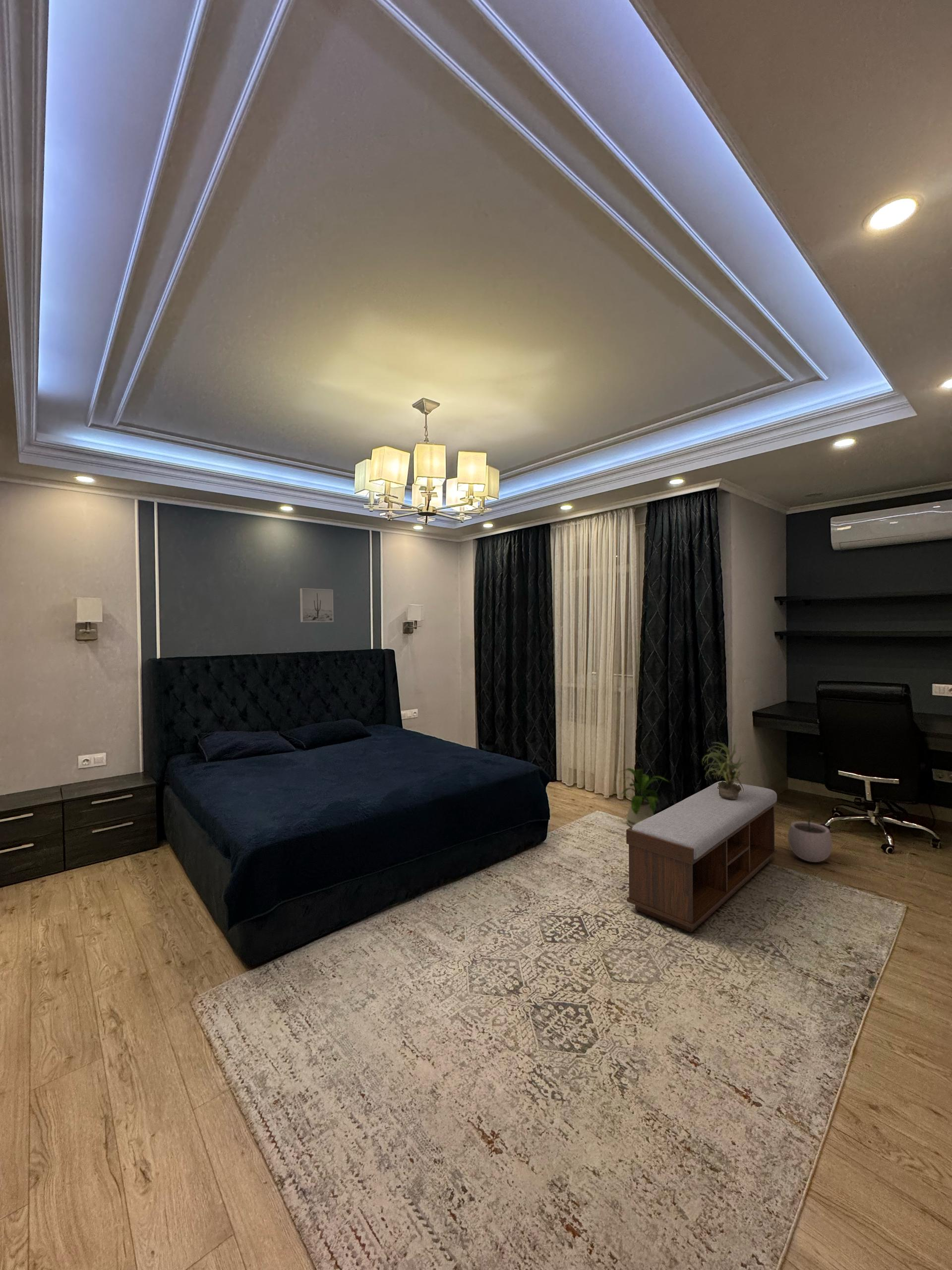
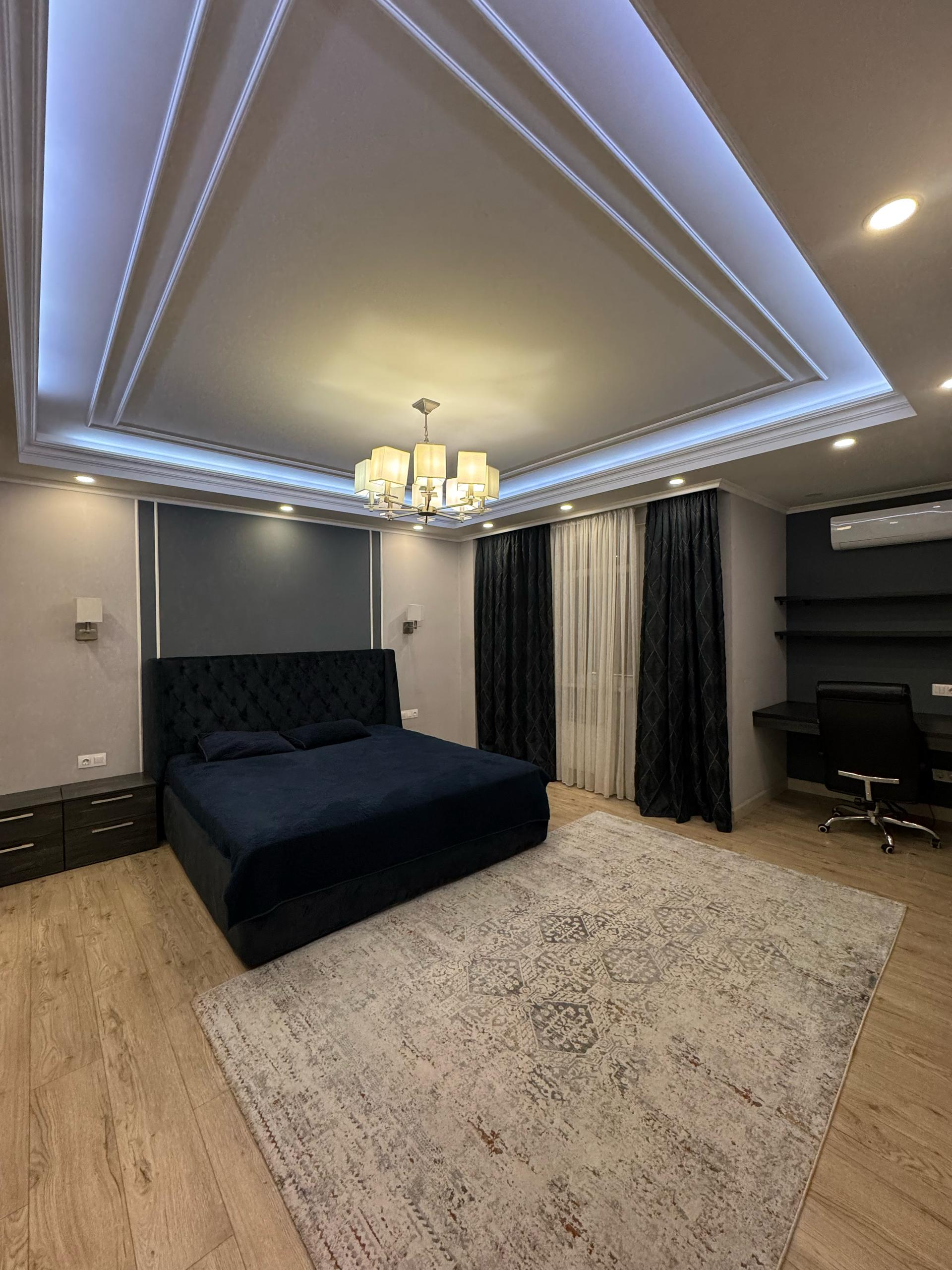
- house plant [617,767,670,827]
- plant pot [787,812,833,863]
- bench [626,780,777,933]
- potted plant [702,742,750,799]
- wall art [299,588,334,623]
